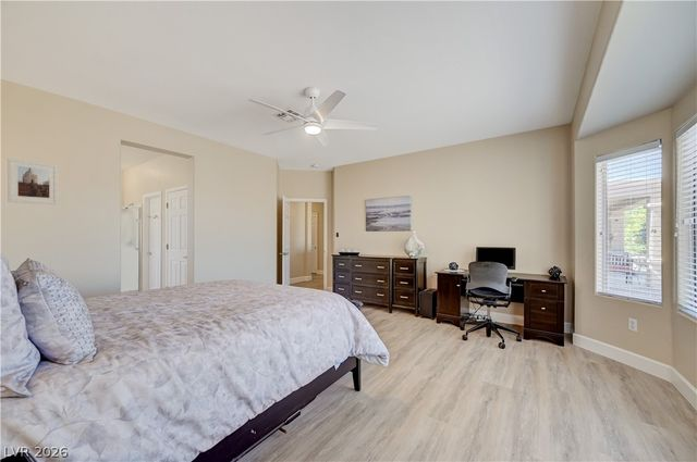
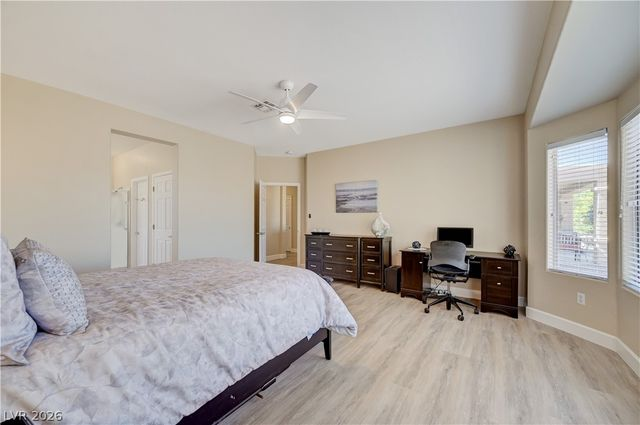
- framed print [7,158,59,205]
